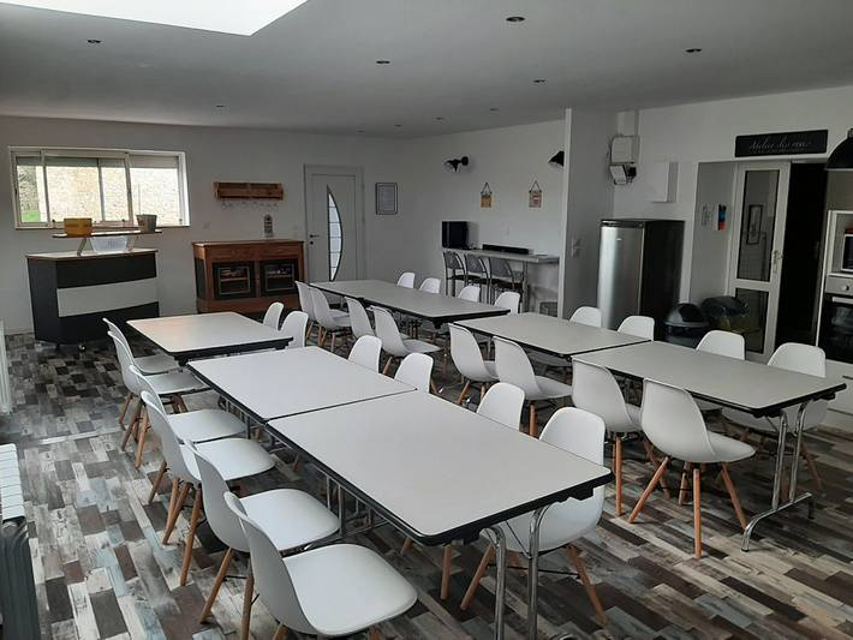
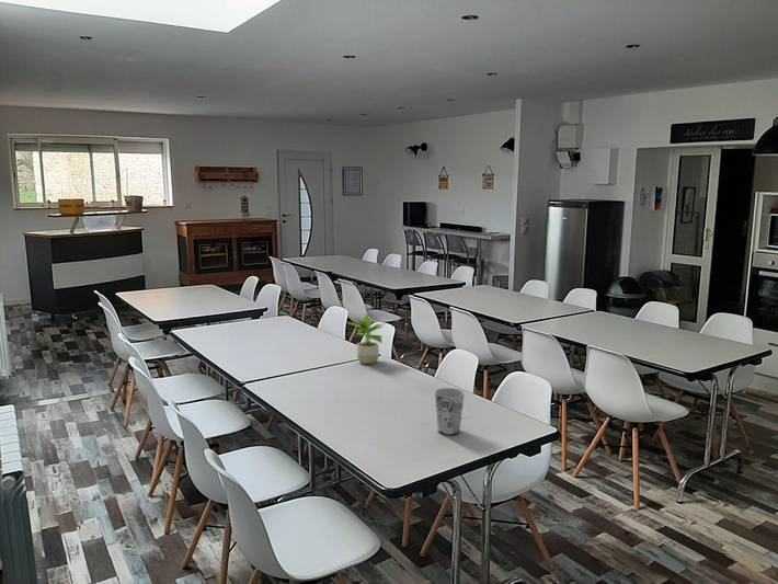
+ potted plant [345,312,388,365]
+ cup [434,387,466,436]
